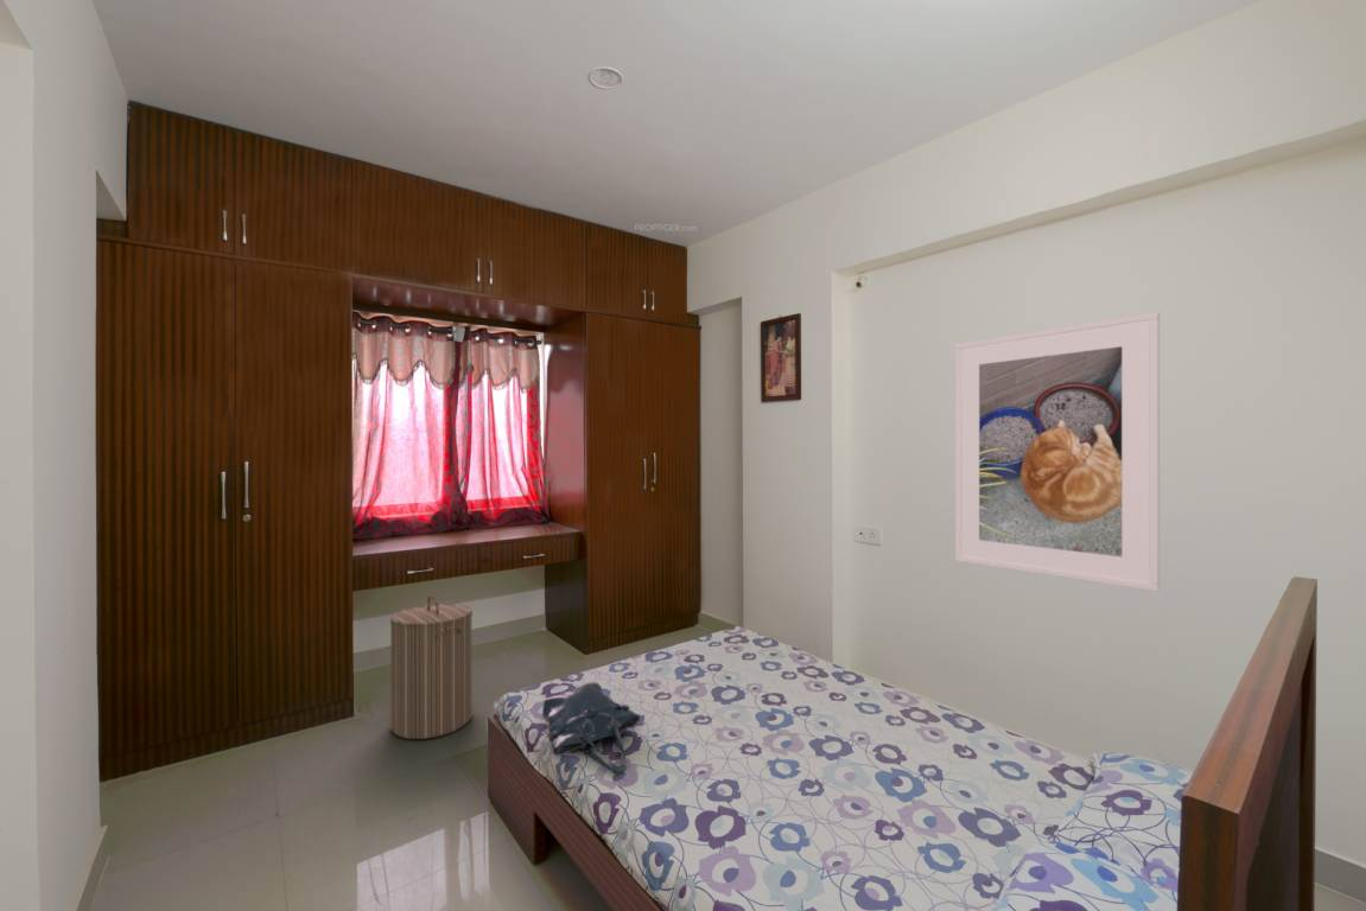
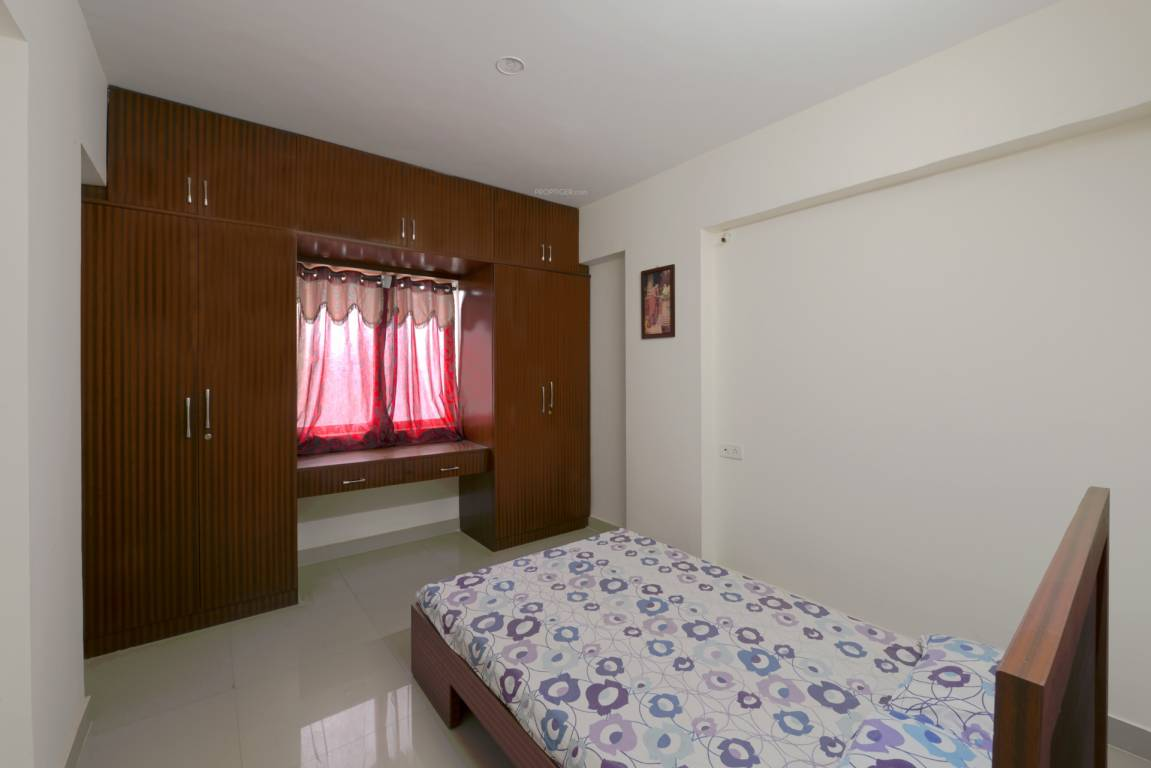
- tote bag [541,681,641,776]
- laundry hamper [389,594,474,740]
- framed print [954,311,1161,593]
